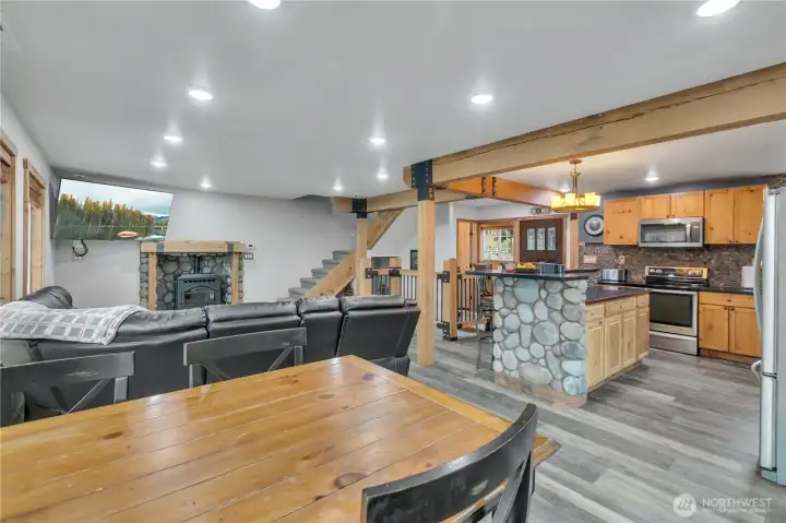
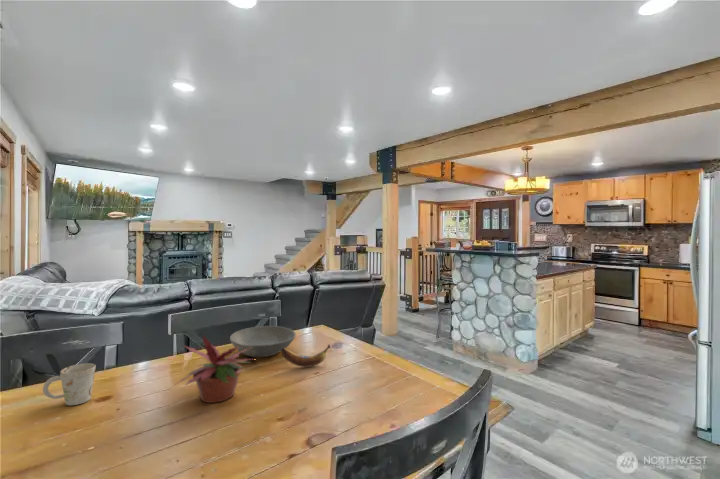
+ mug [42,362,97,406]
+ potted plant [170,334,253,404]
+ banana [281,344,332,368]
+ bowl [229,325,297,358]
